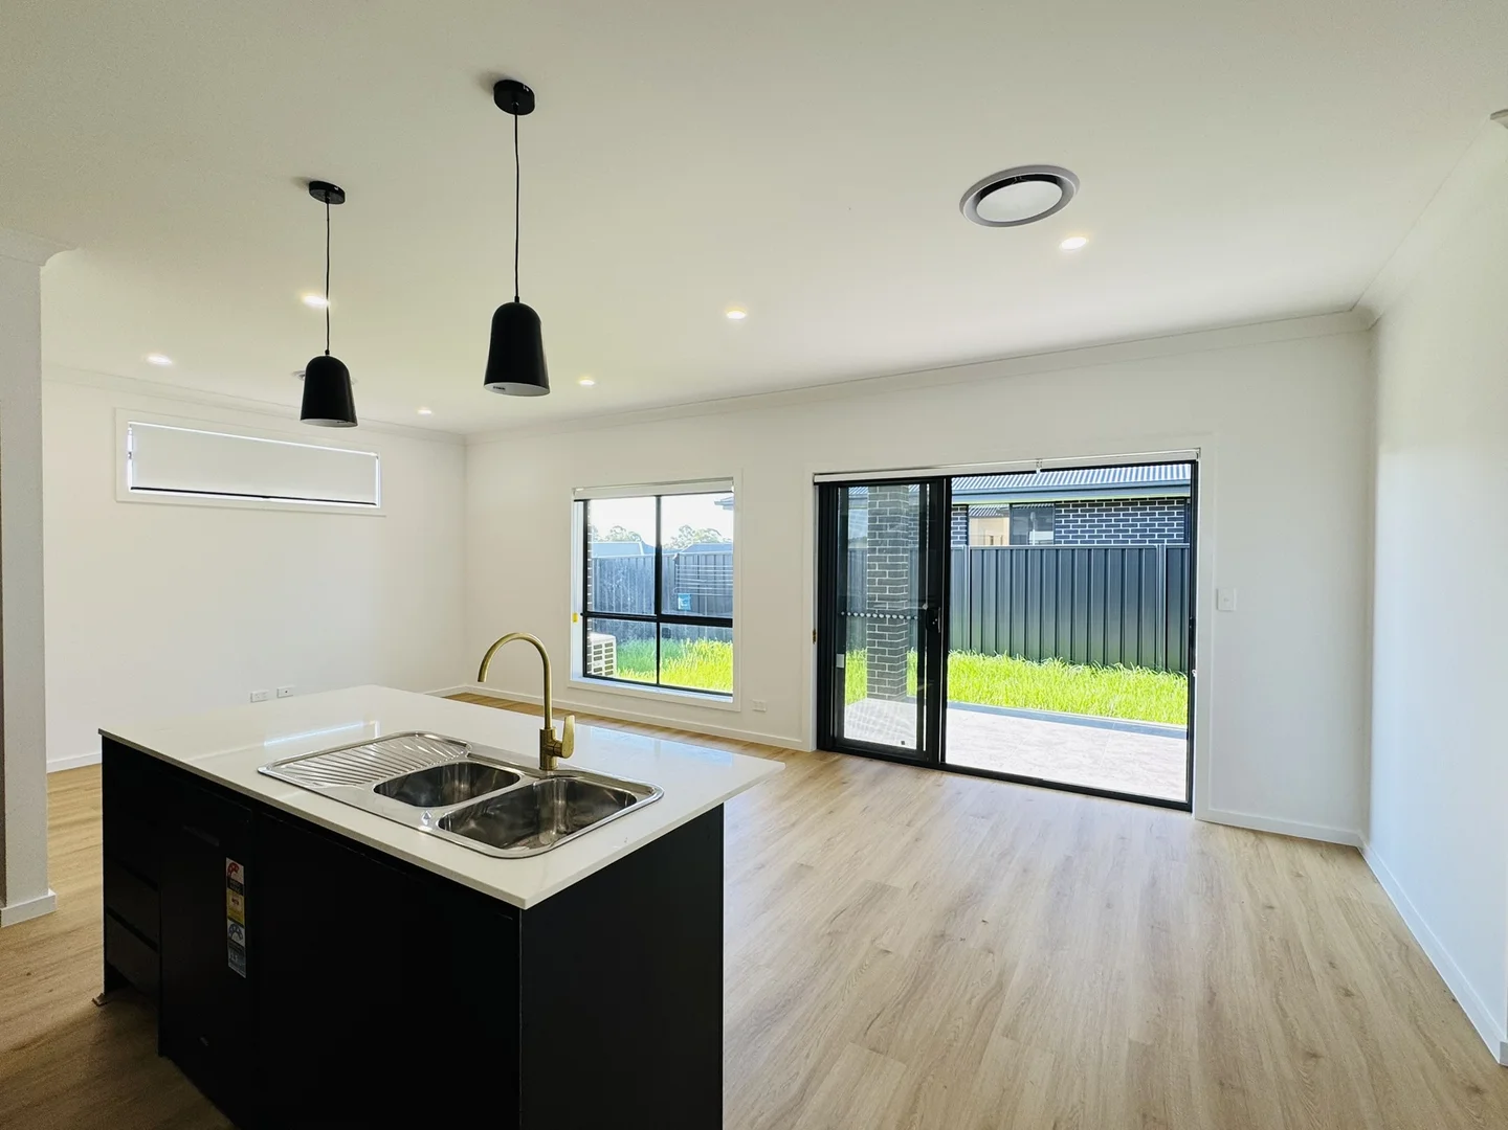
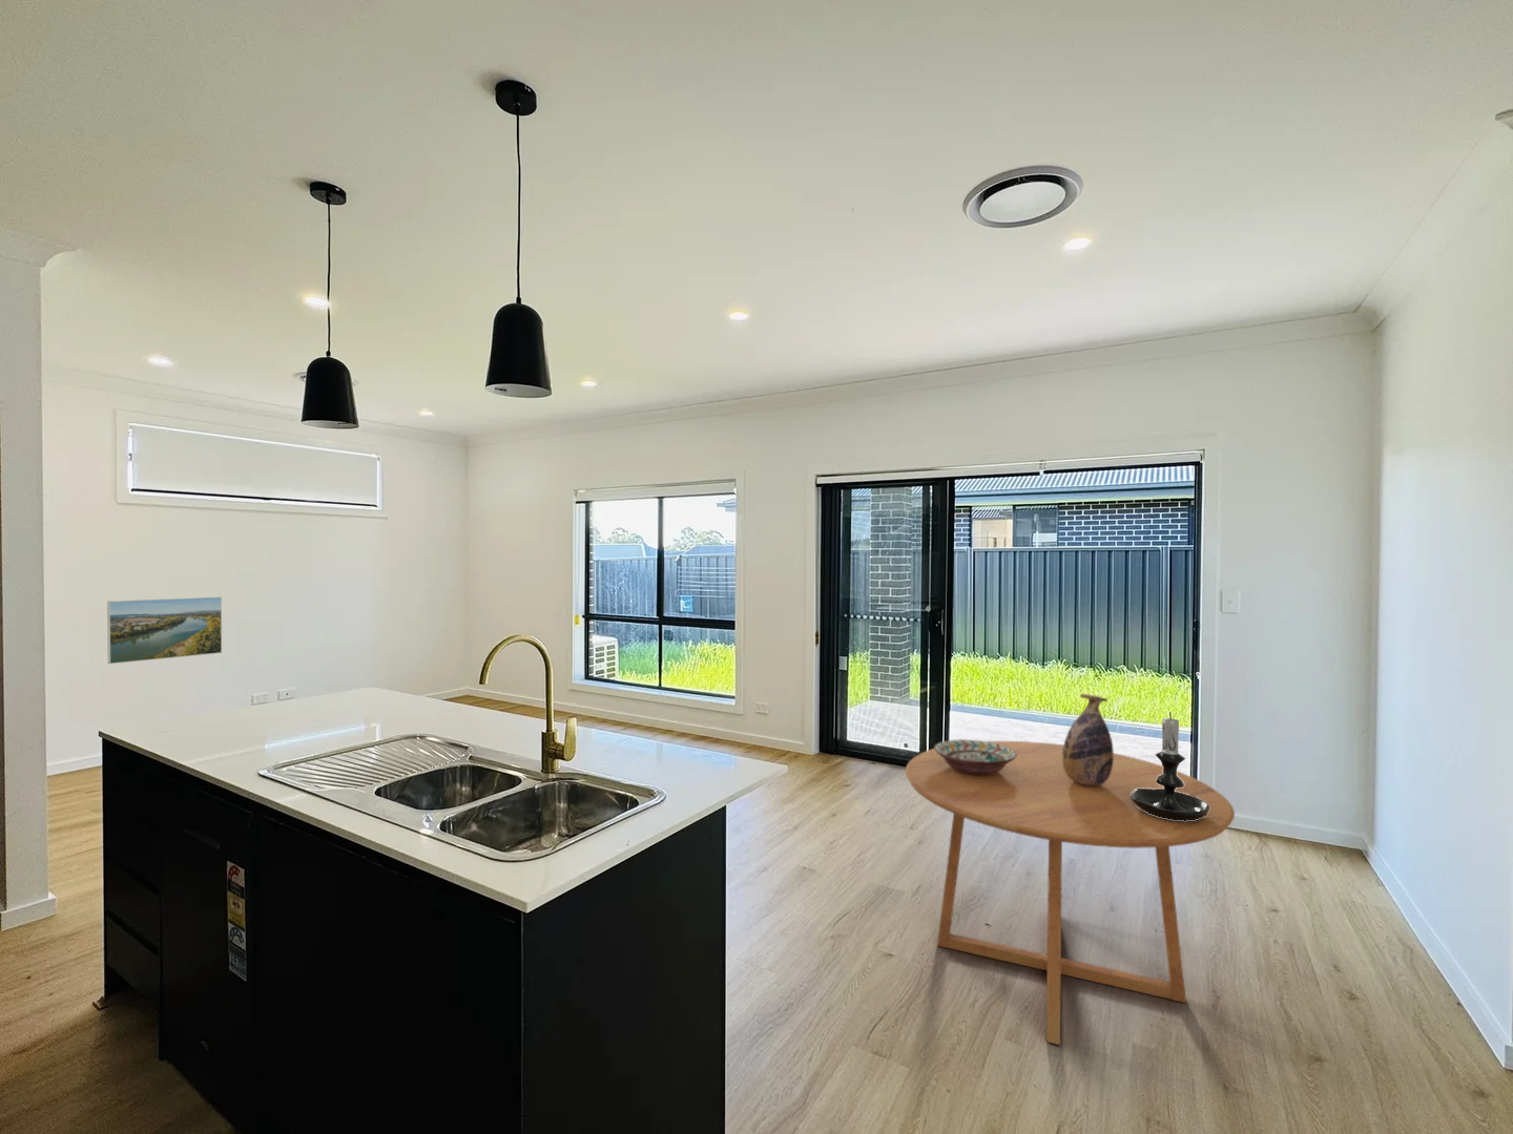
+ vase [1063,693,1115,786]
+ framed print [106,596,223,665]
+ decorative bowl [933,739,1017,775]
+ dining table [904,740,1235,1046]
+ candle holder [1131,712,1209,821]
